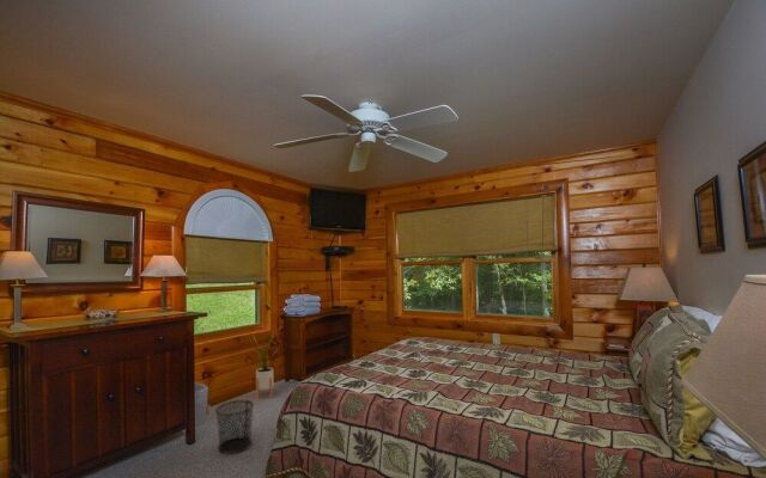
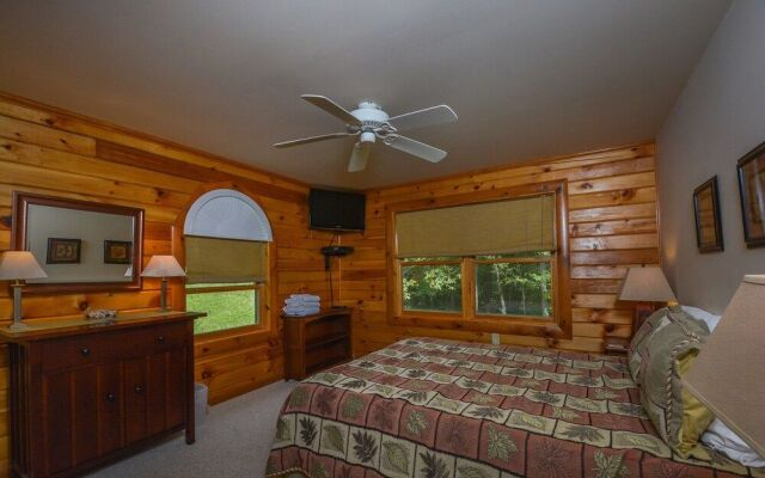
- waste bin [214,399,255,455]
- house plant [249,329,284,399]
